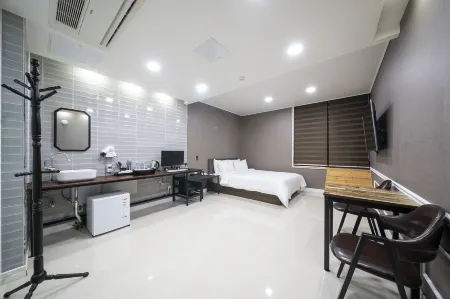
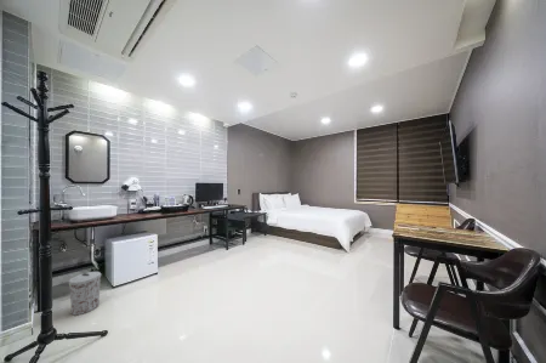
+ trash can [68,271,102,316]
